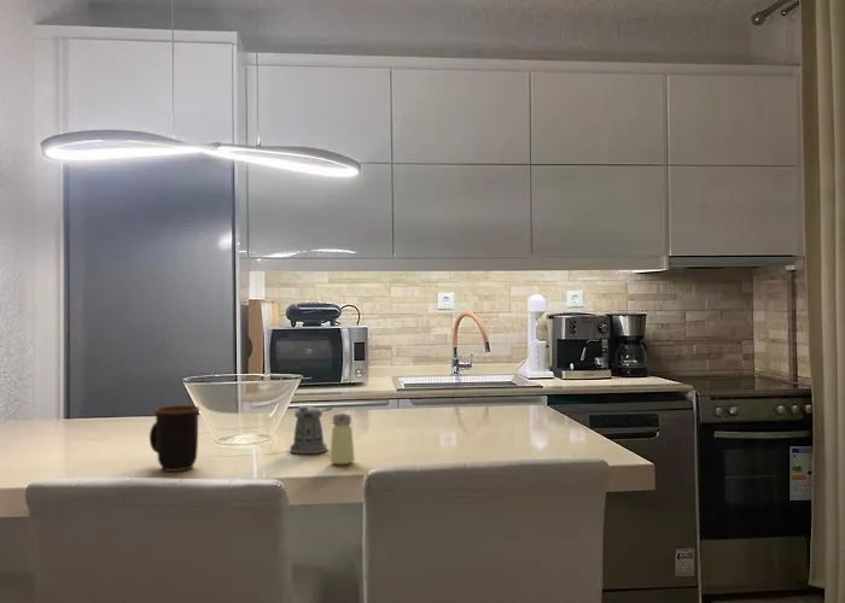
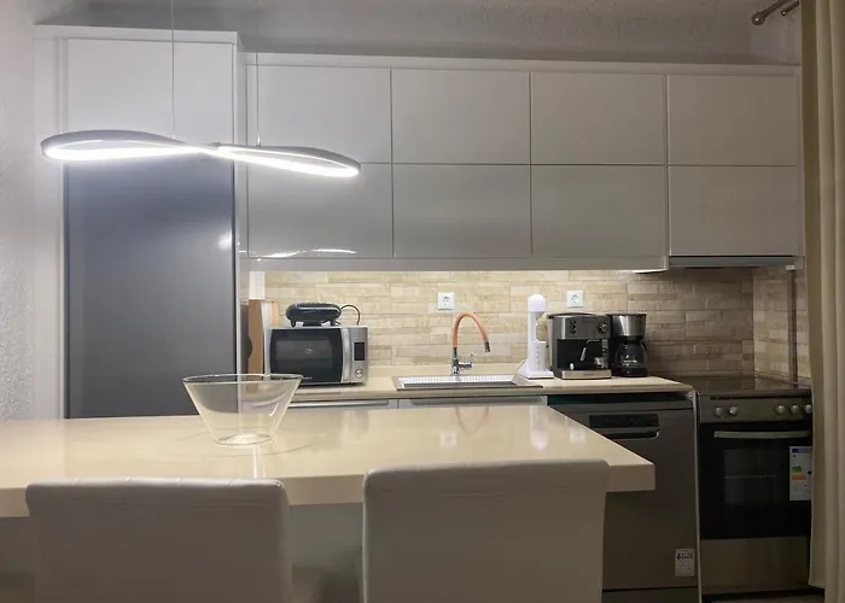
- mug [148,404,200,473]
- pepper shaker [289,405,333,455]
- saltshaker [328,412,356,466]
